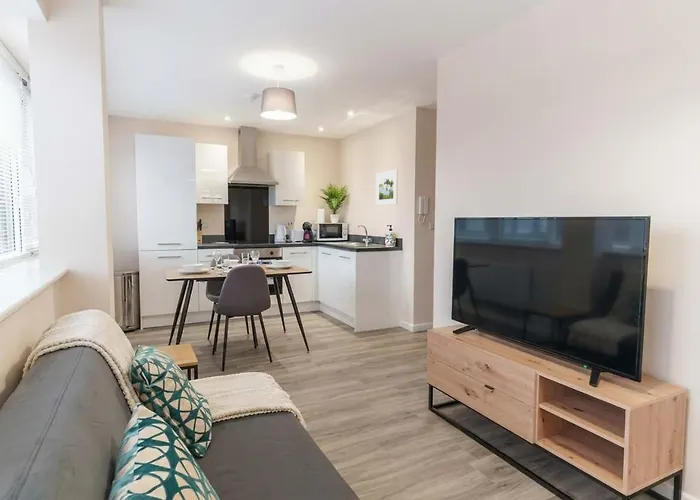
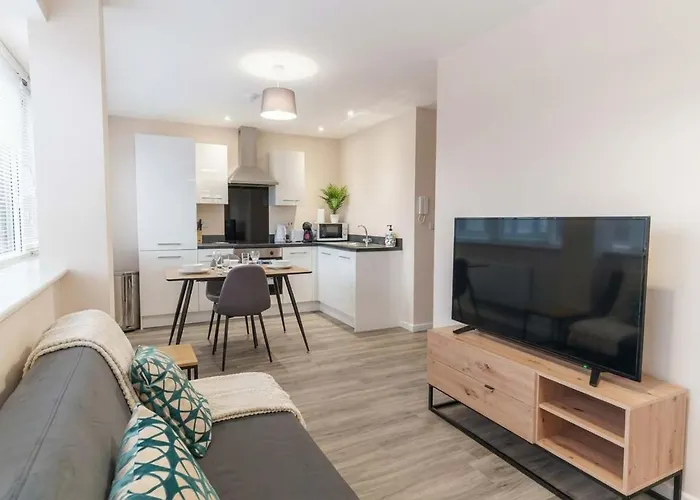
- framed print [375,169,399,206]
